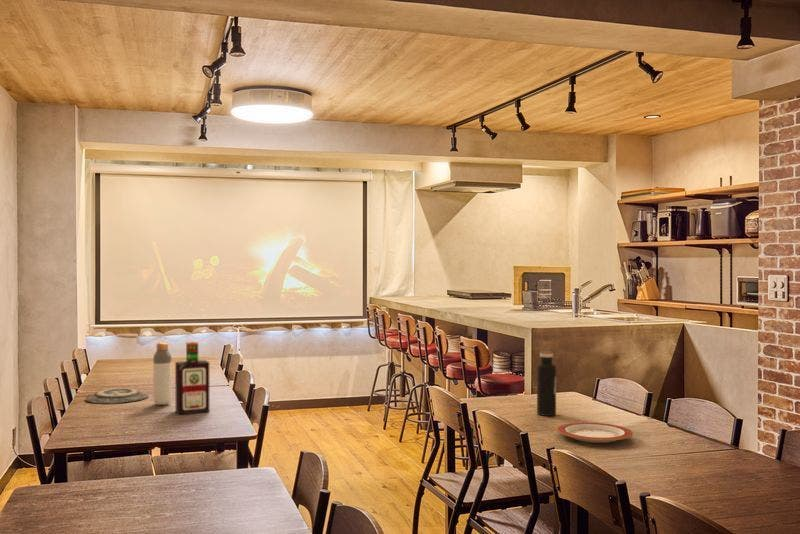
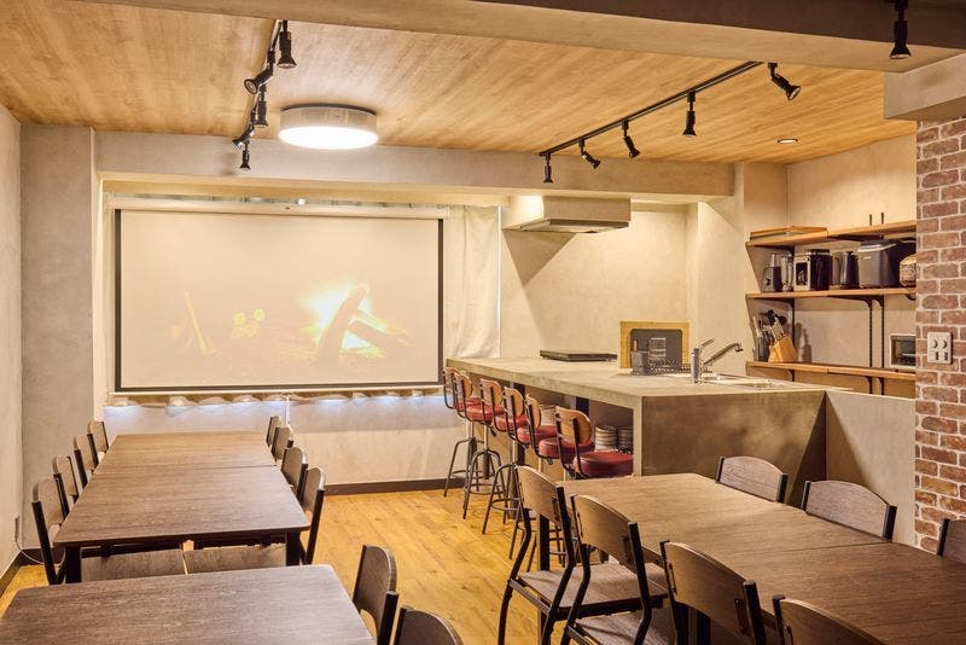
- water bottle [536,350,557,417]
- bottle [152,342,172,406]
- plate [556,421,634,444]
- plate [84,387,149,405]
- bottle [174,341,210,415]
